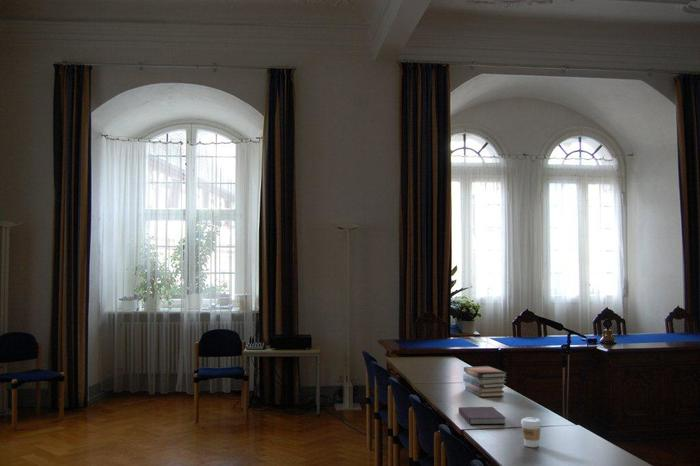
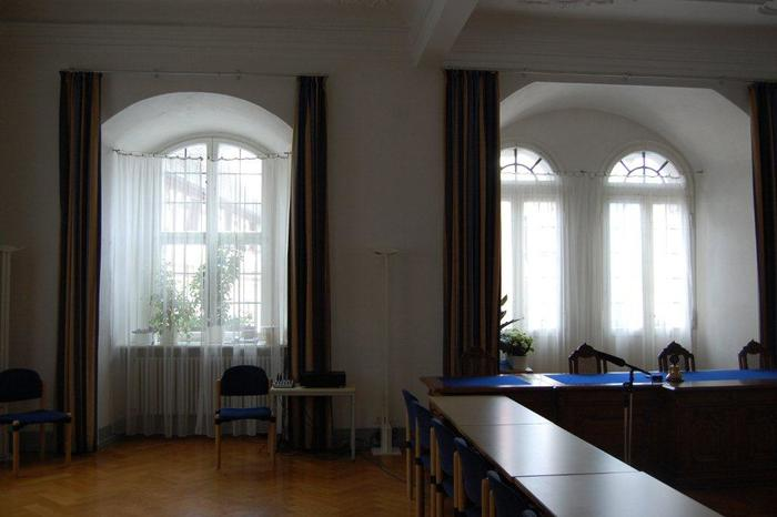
- book stack [462,365,508,398]
- notebook [458,406,507,425]
- coffee cup [520,416,542,448]
